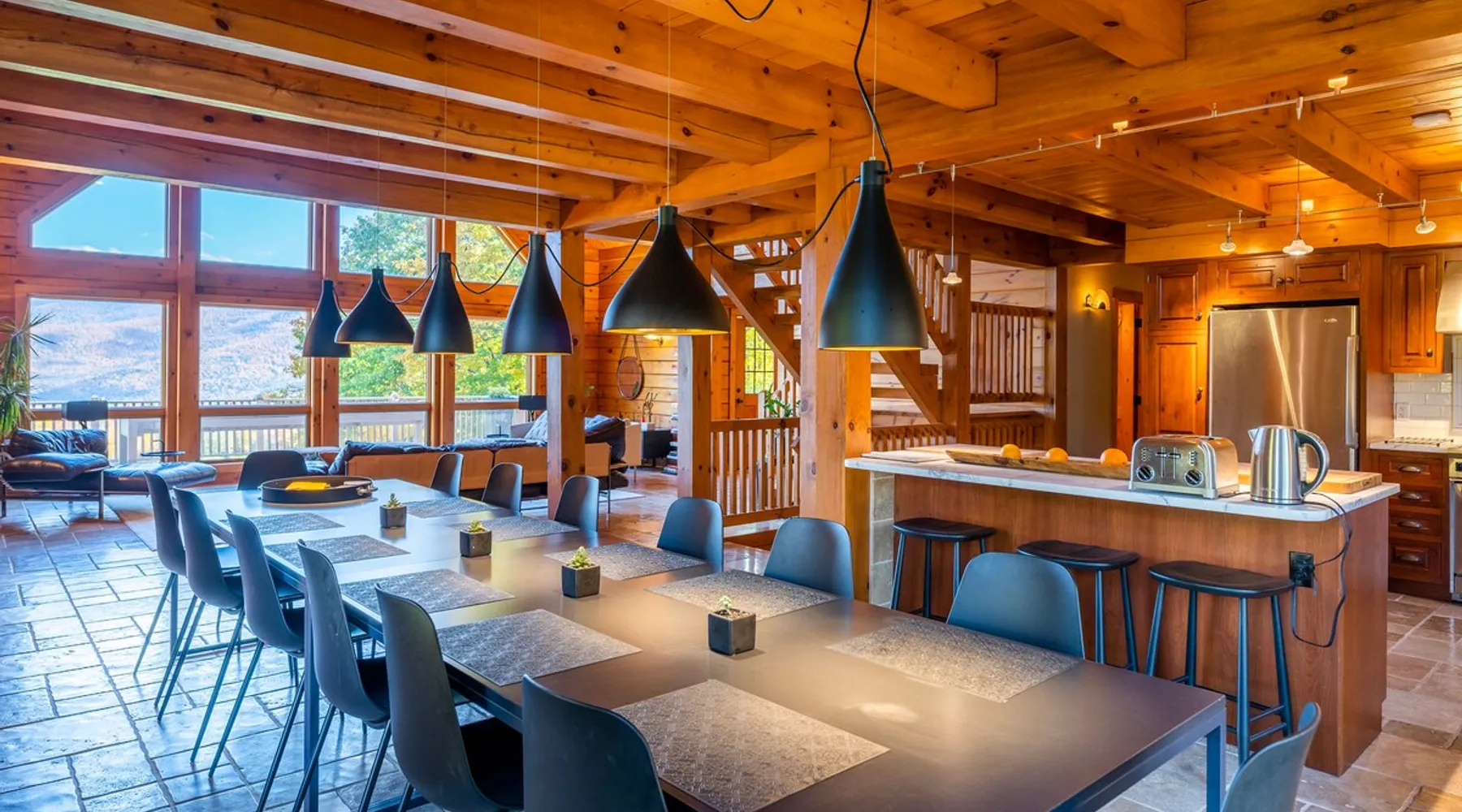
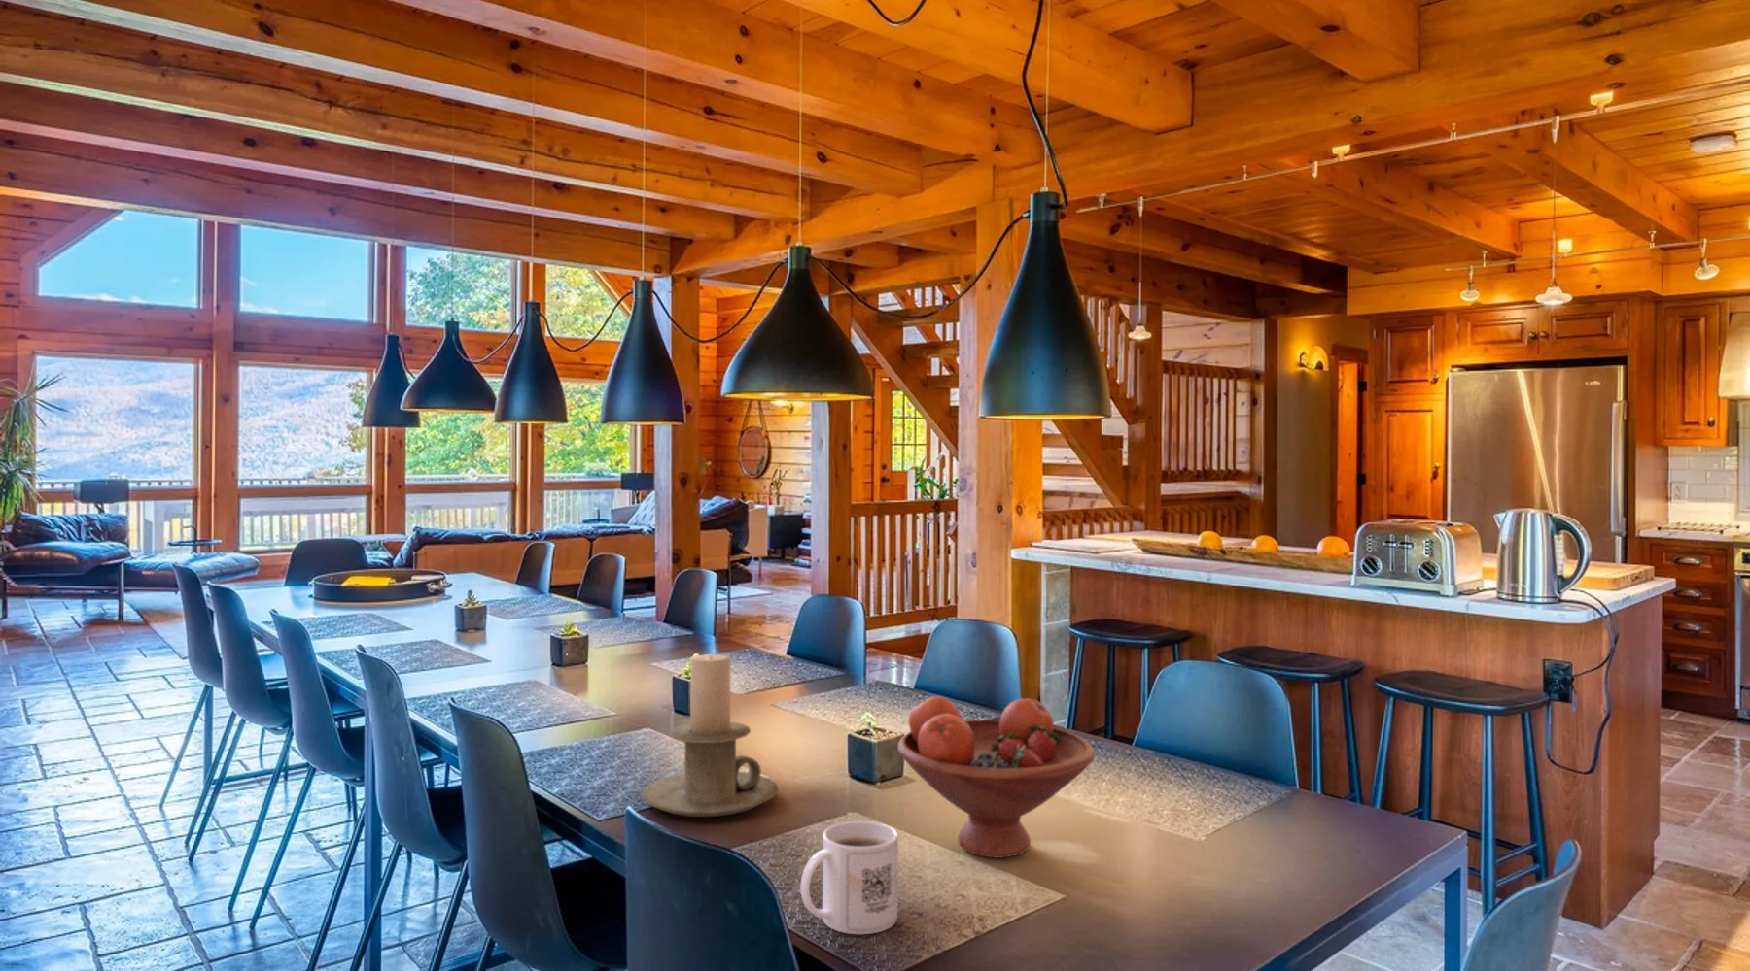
+ fruit bowl [897,695,1095,859]
+ candle holder [639,653,779,818]
+ mug [800,820,899,935]
